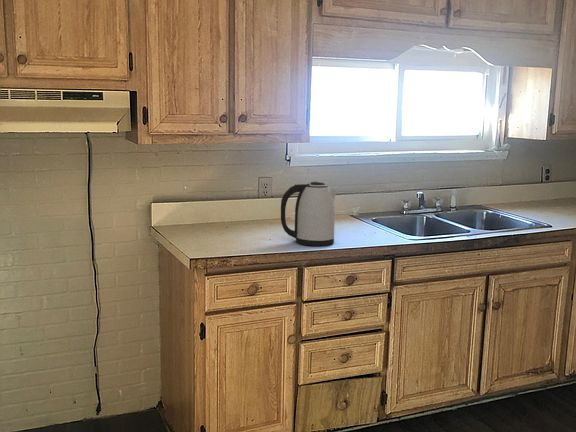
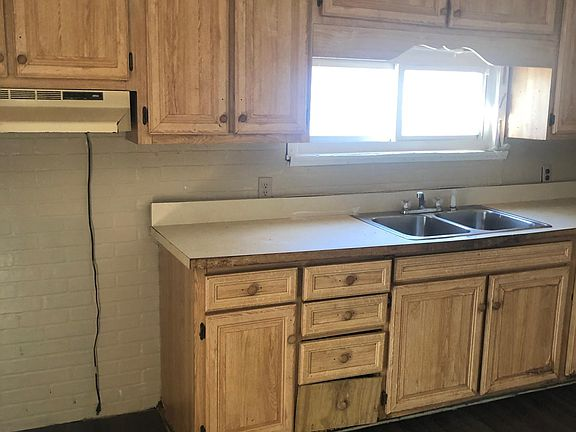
- kettle [280,181,337,247]
